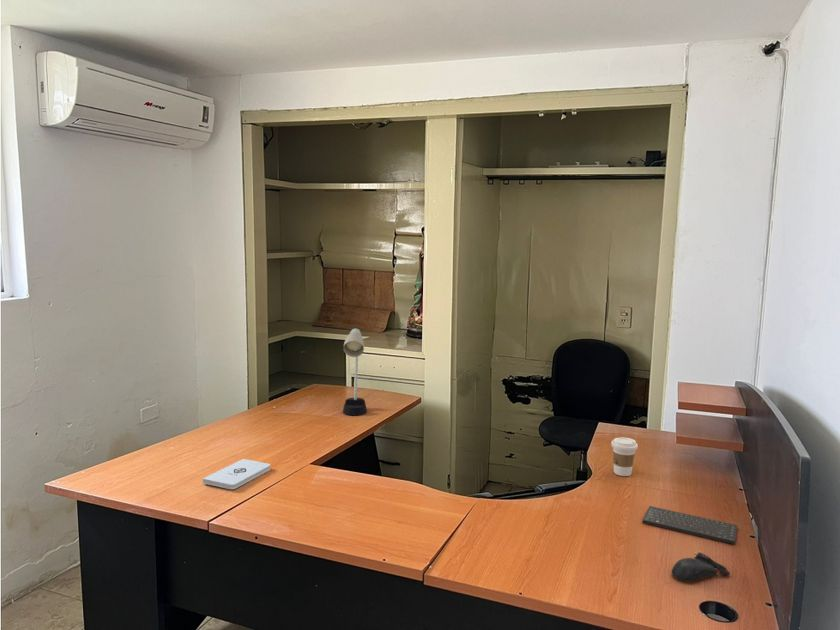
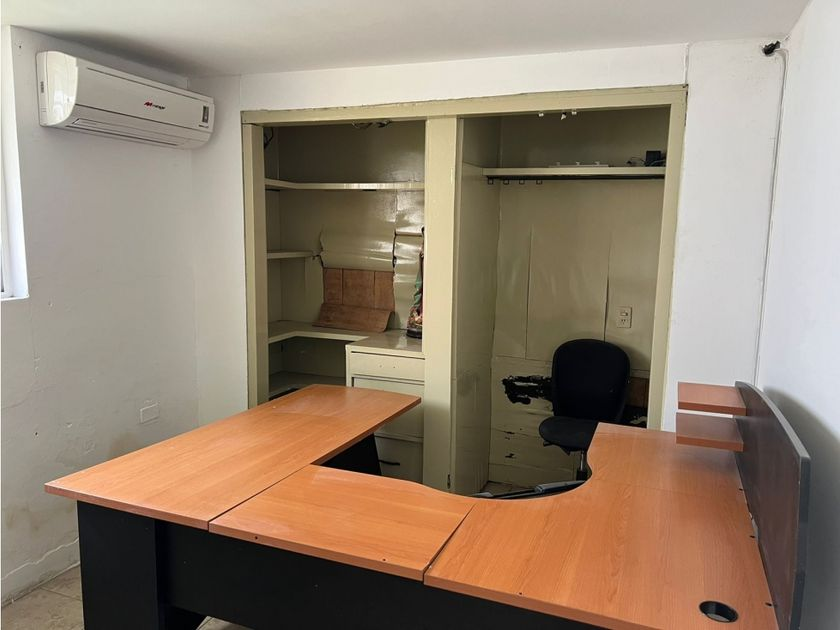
- keyboard [641,505,738,545]
- desk lamp [342,328,368,417]
- computer mouse [671,551,731,583]
- notepad [202,458,271,490]
- coffee cup [610,437,639,477]
